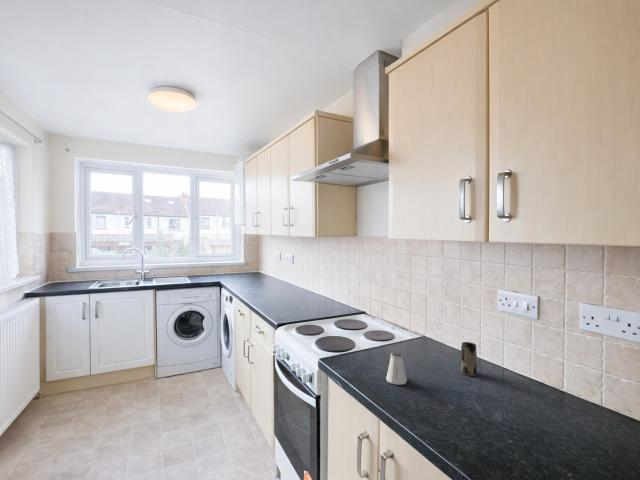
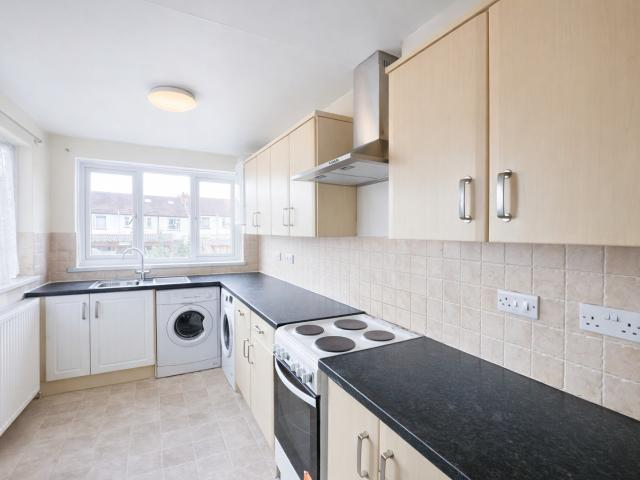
- saltshaker [385,350,408,386]
- mug [460,341,478,377]
